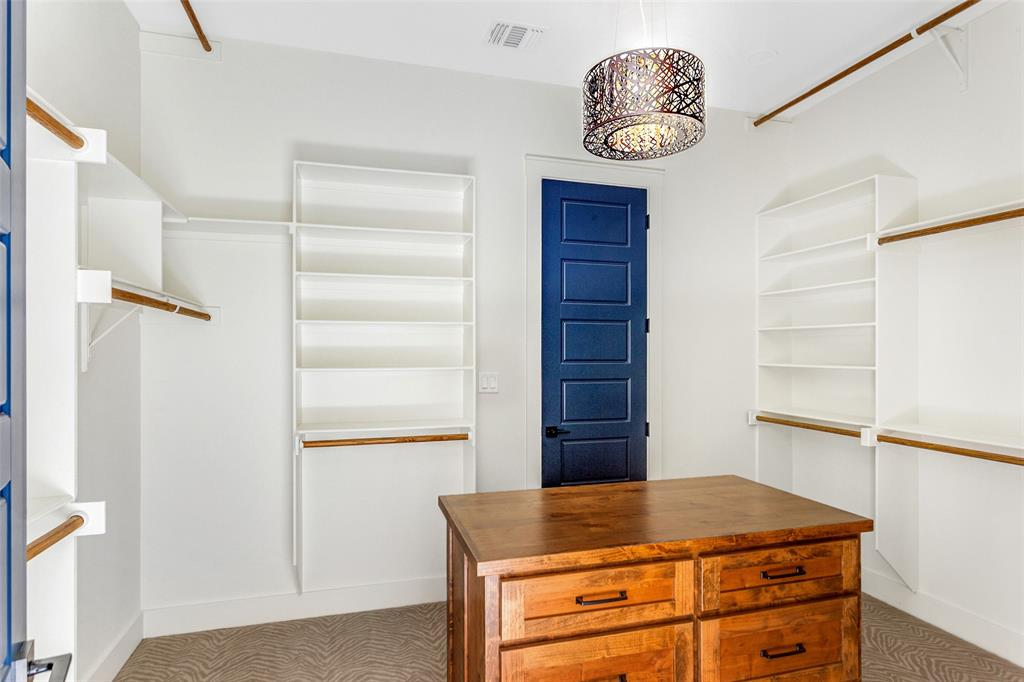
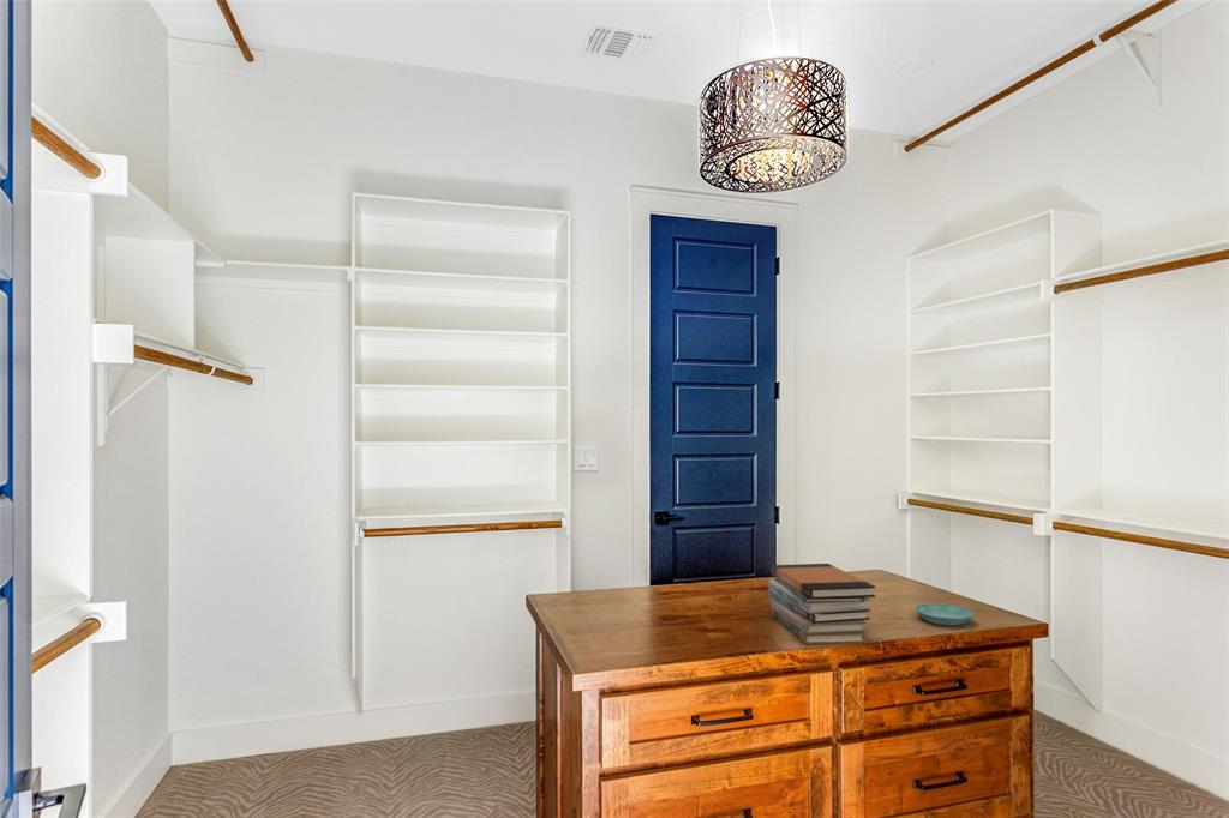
+ book stack [768,563,876,645]
+ saucer [913,602,975,626]
